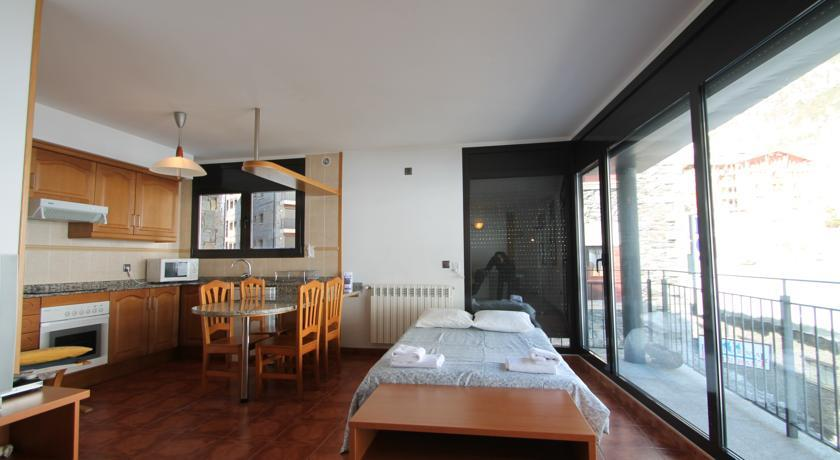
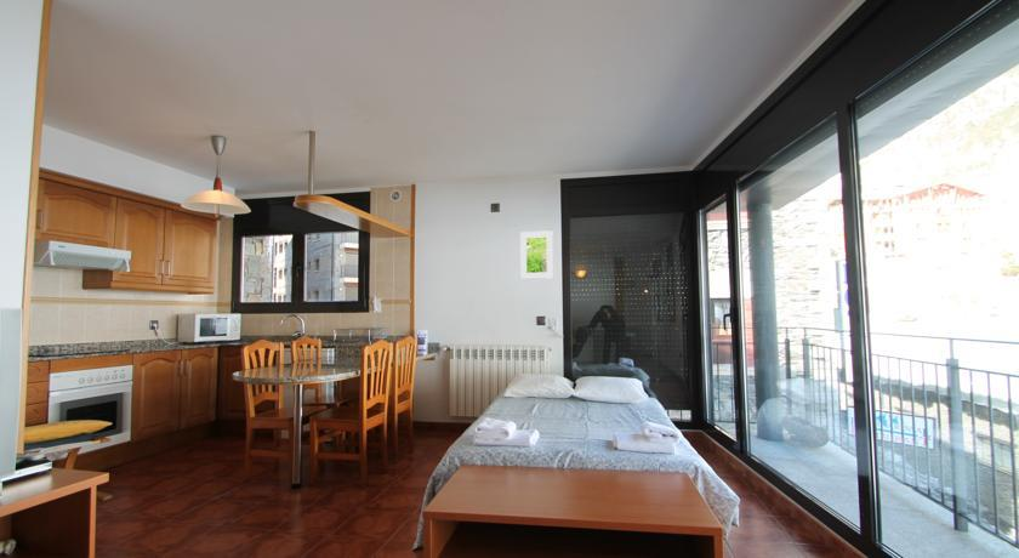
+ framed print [519,229,554,280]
